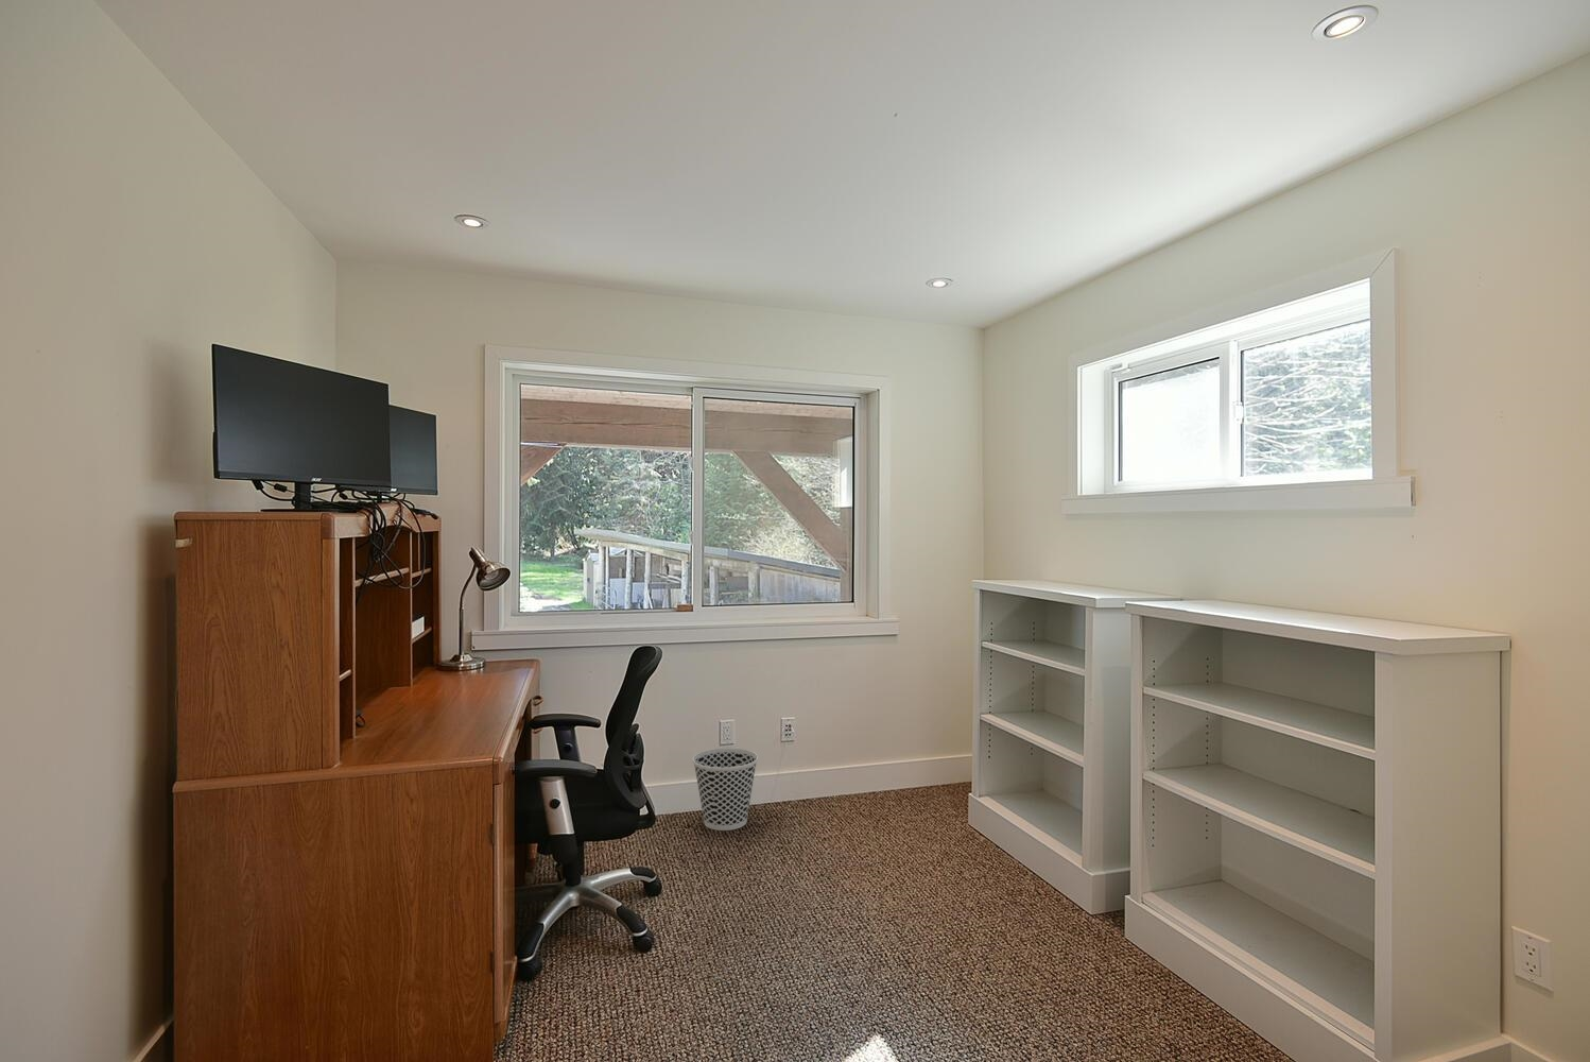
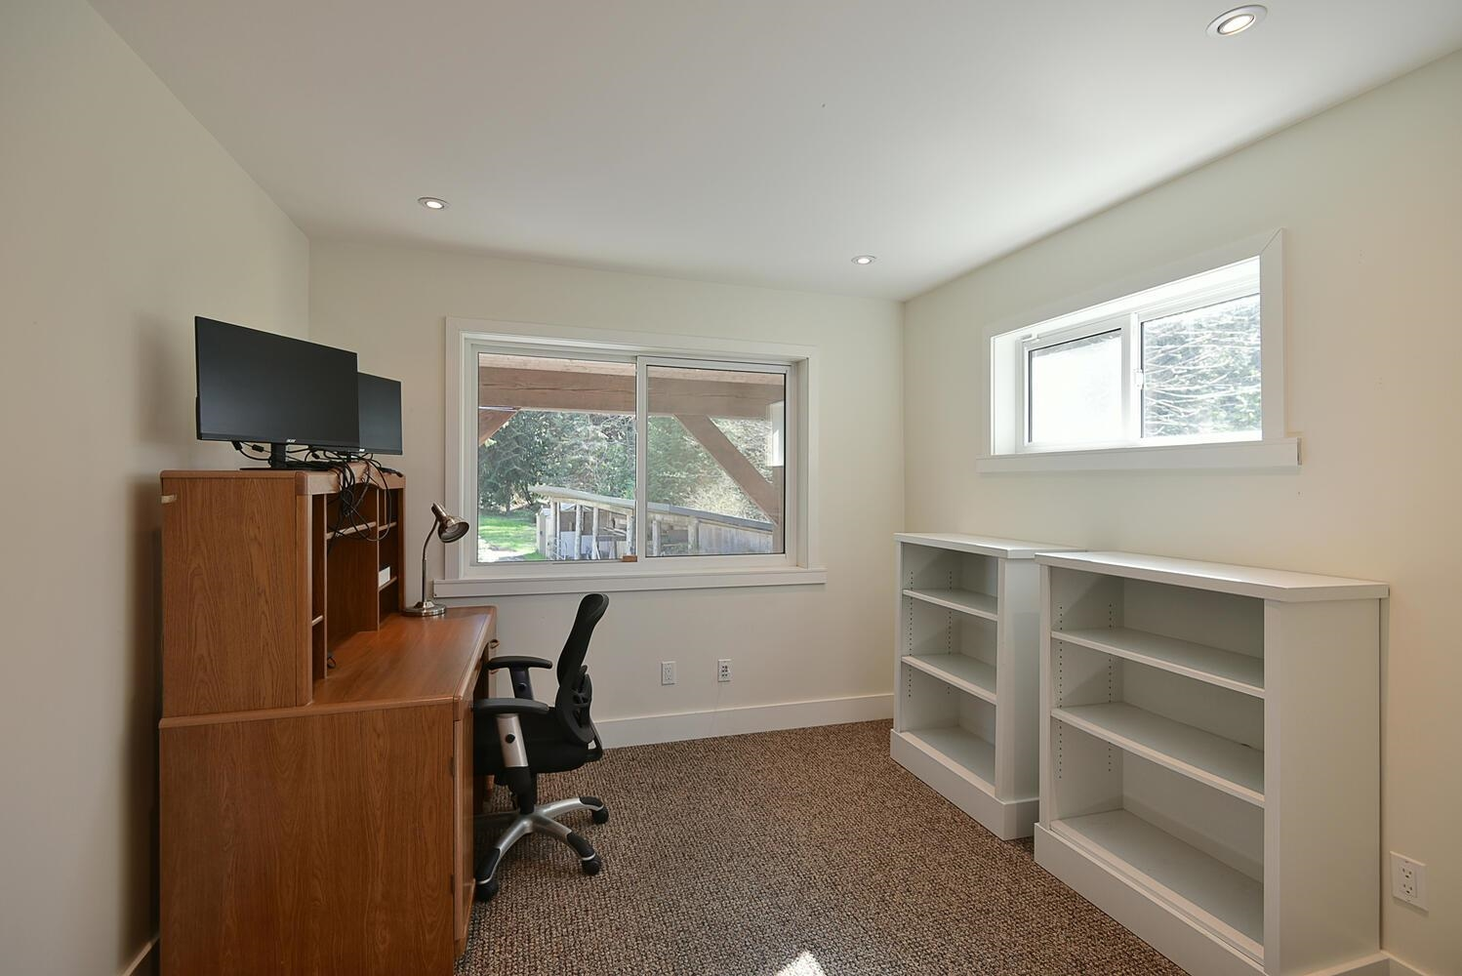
- wastebasket [692,747,759,832]
